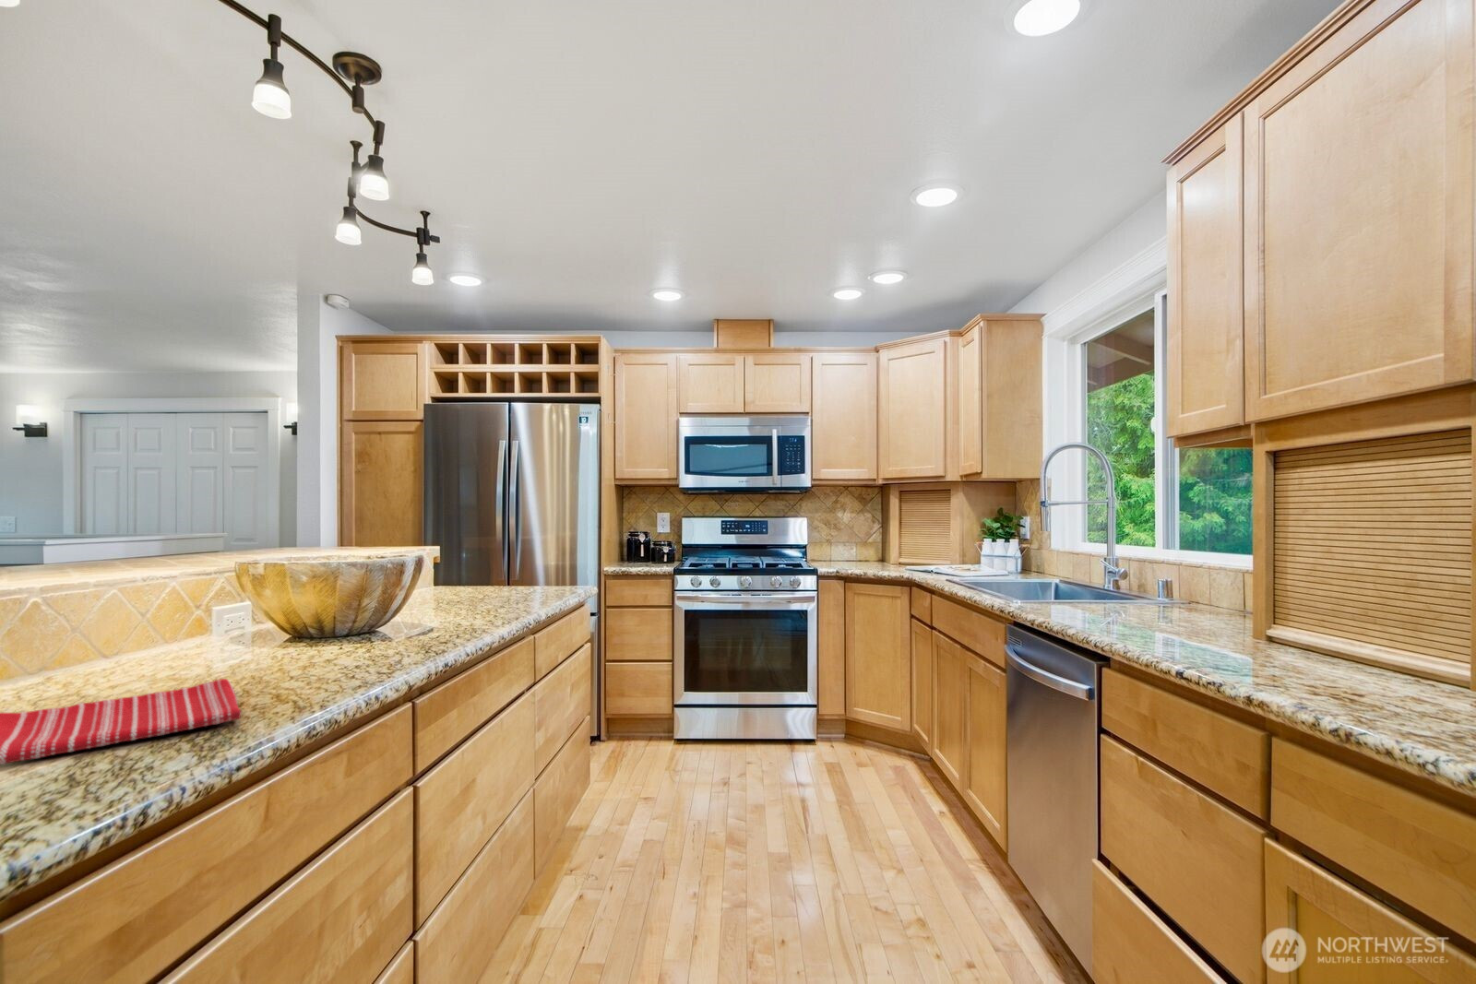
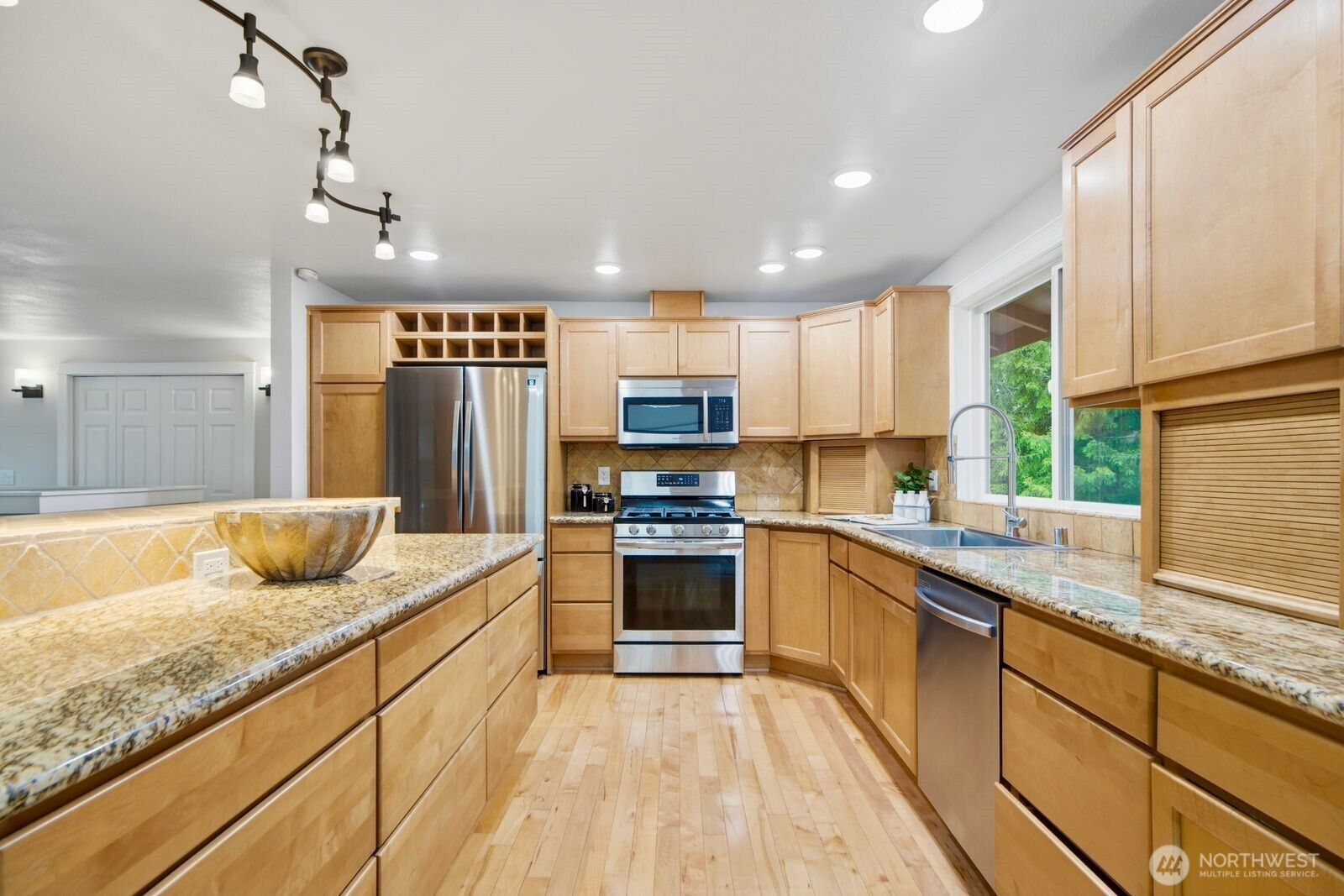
- dish towel [0,678,242,765]
